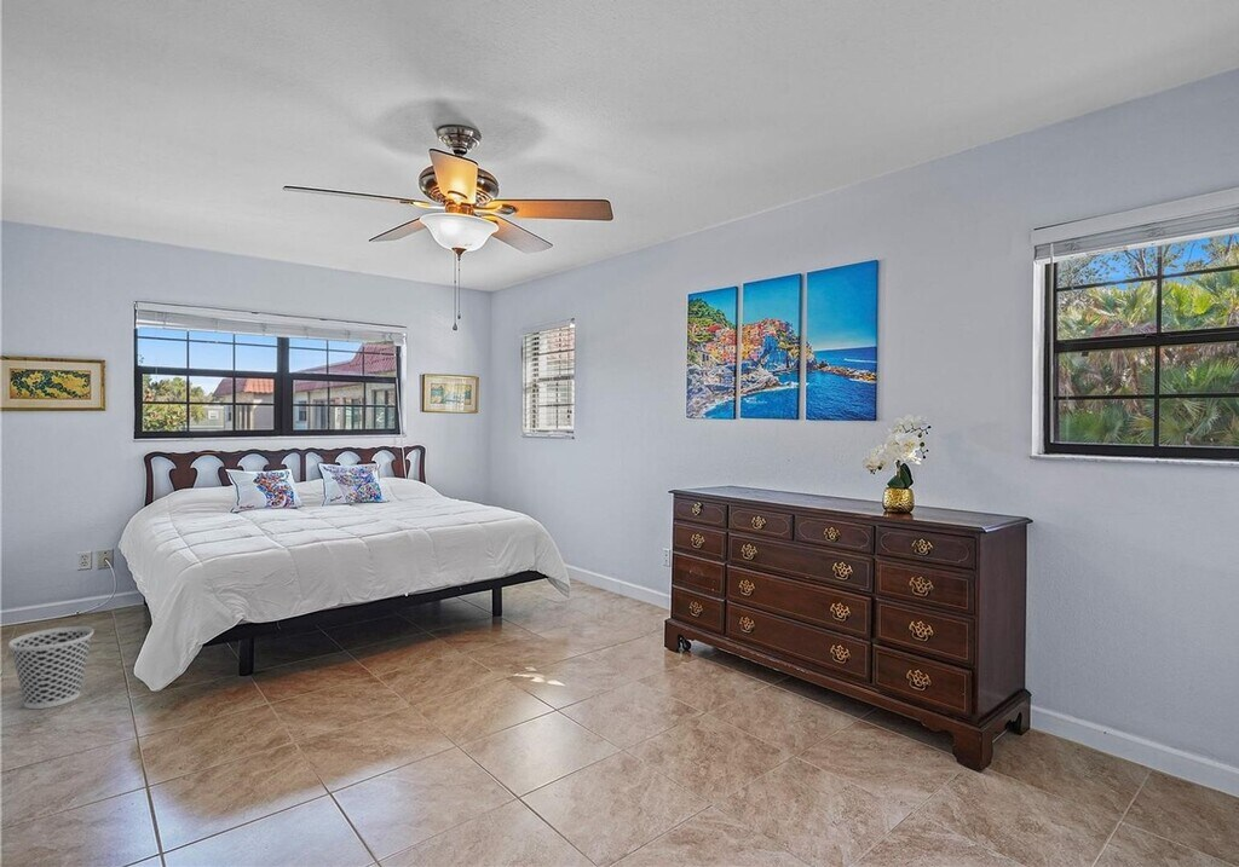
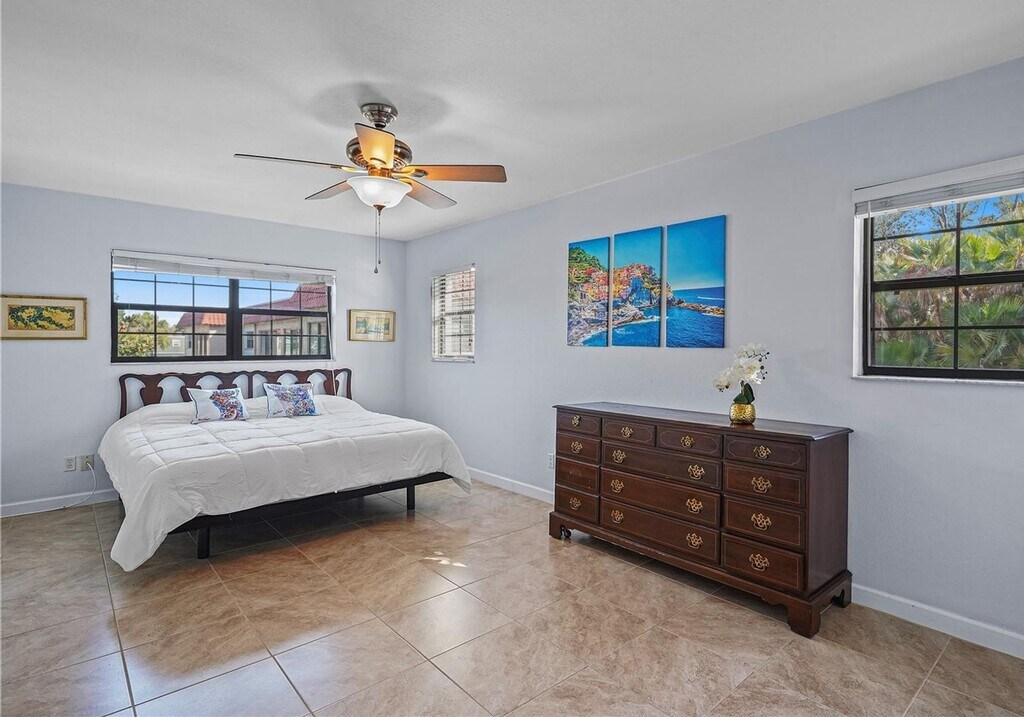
- wastebasket [7,625,94,710]
